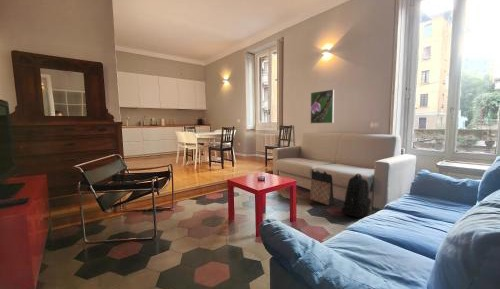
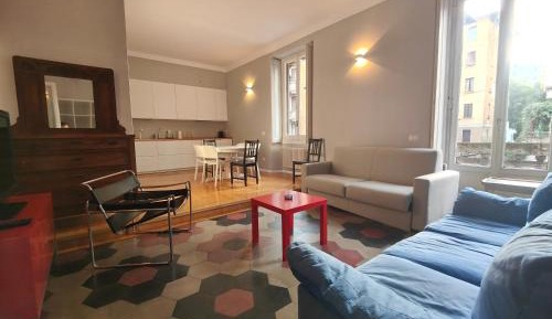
- bag [309,170,335,206]
- backpack [340,173,372,219]
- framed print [310,88,335,124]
